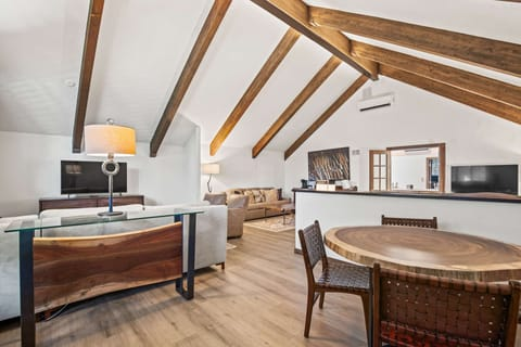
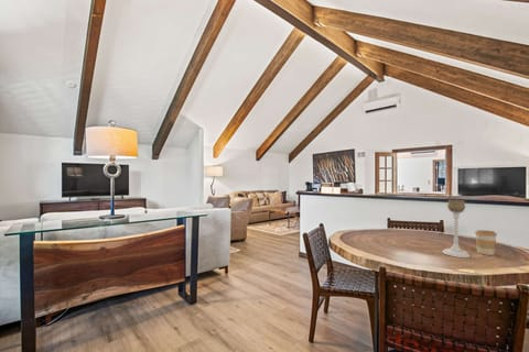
+ candle holder [441,199,471,258]
+ coffee cup [474,229,498,256]
